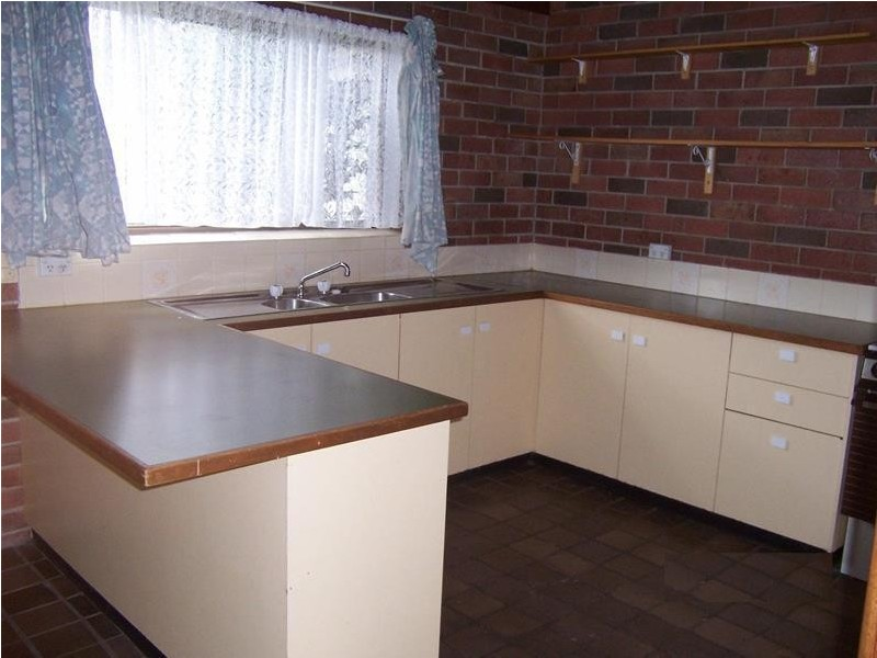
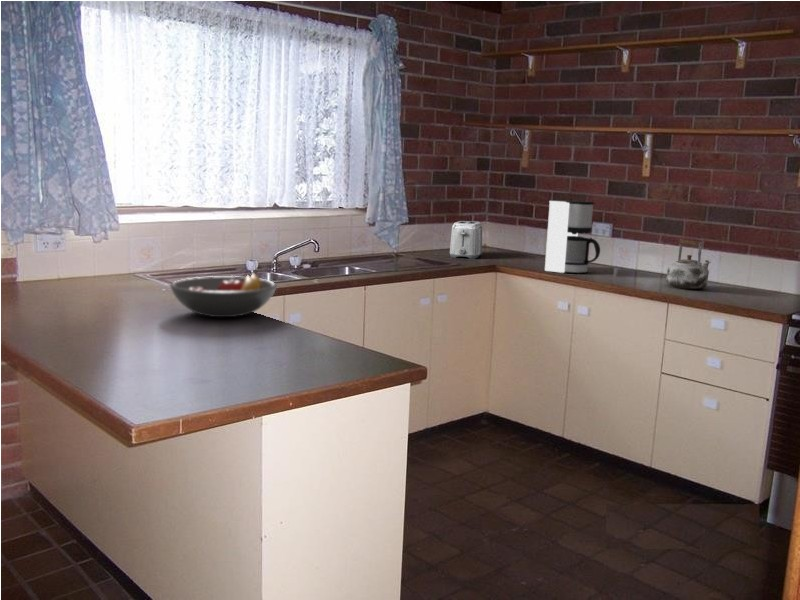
+ toaster [449,220,483,260]
+ kettle [665,238,712,290]
+ fruit bowl [169,272,278,318]
+ coffee maker [544,199,601,275]
